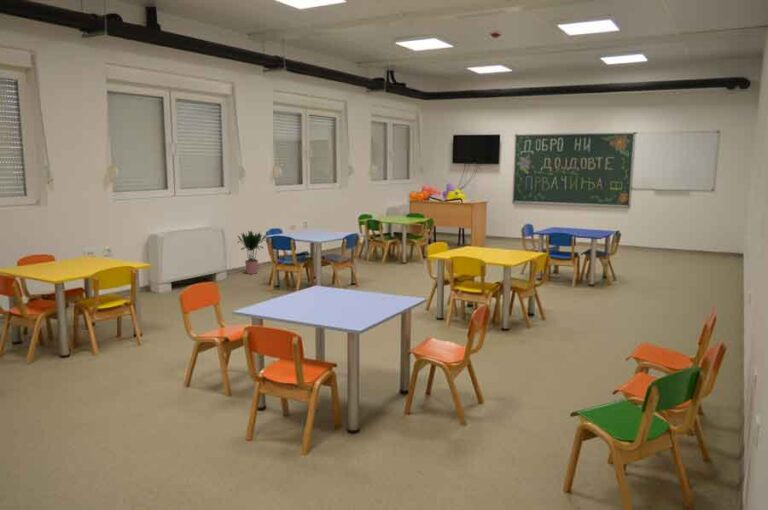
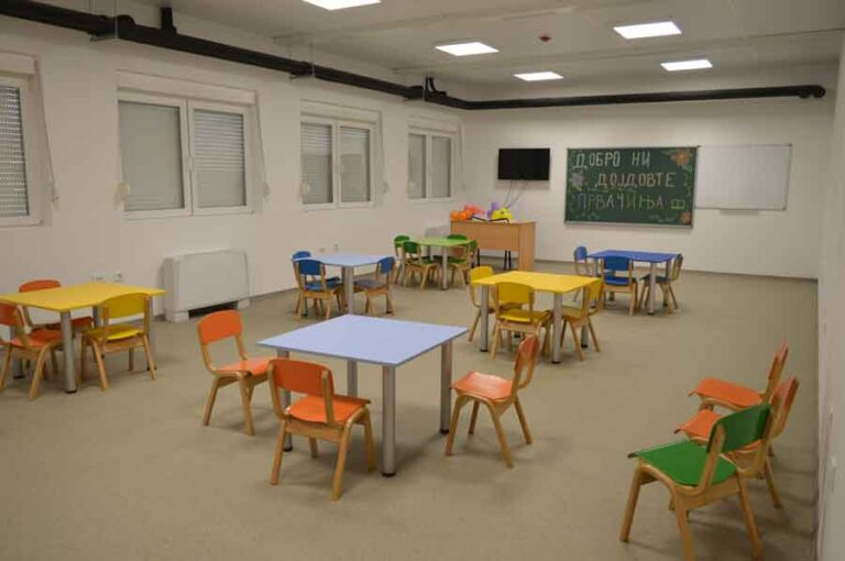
- potted plant [237,229,267,275]
